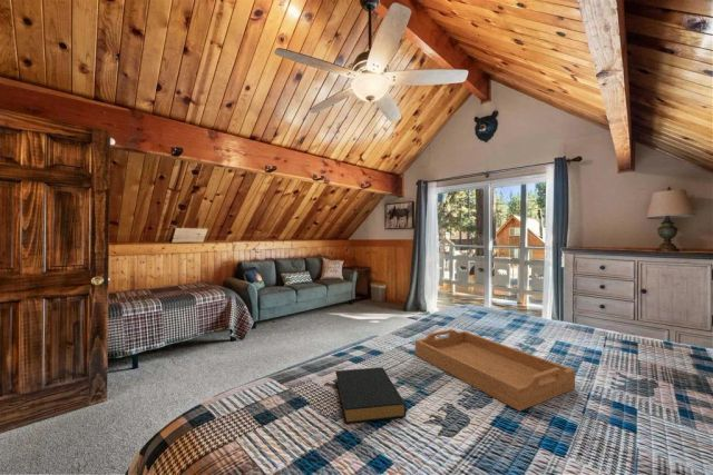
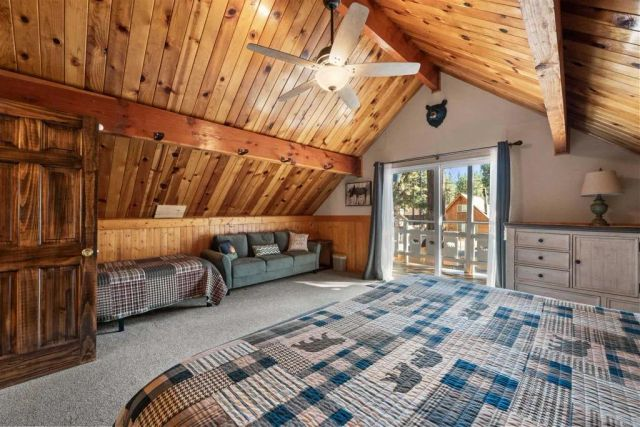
- serving tray [414,328,576,412]
- hardback book [334,366,408,425]
